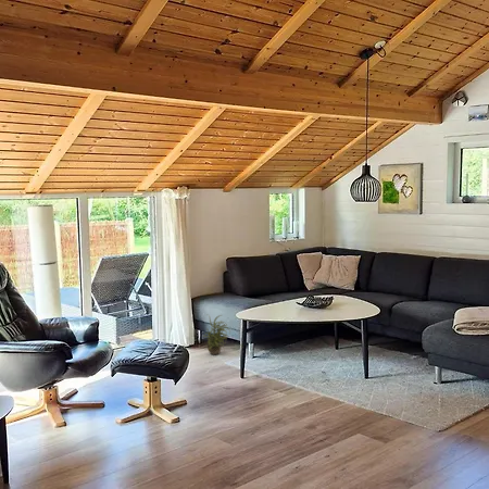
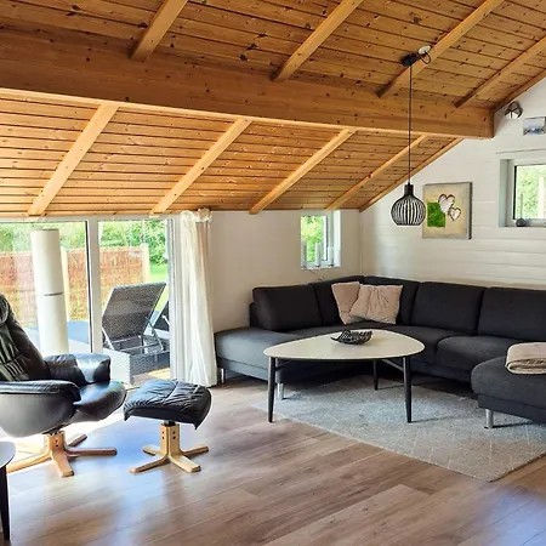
- potted plant [203,313,231,355]
